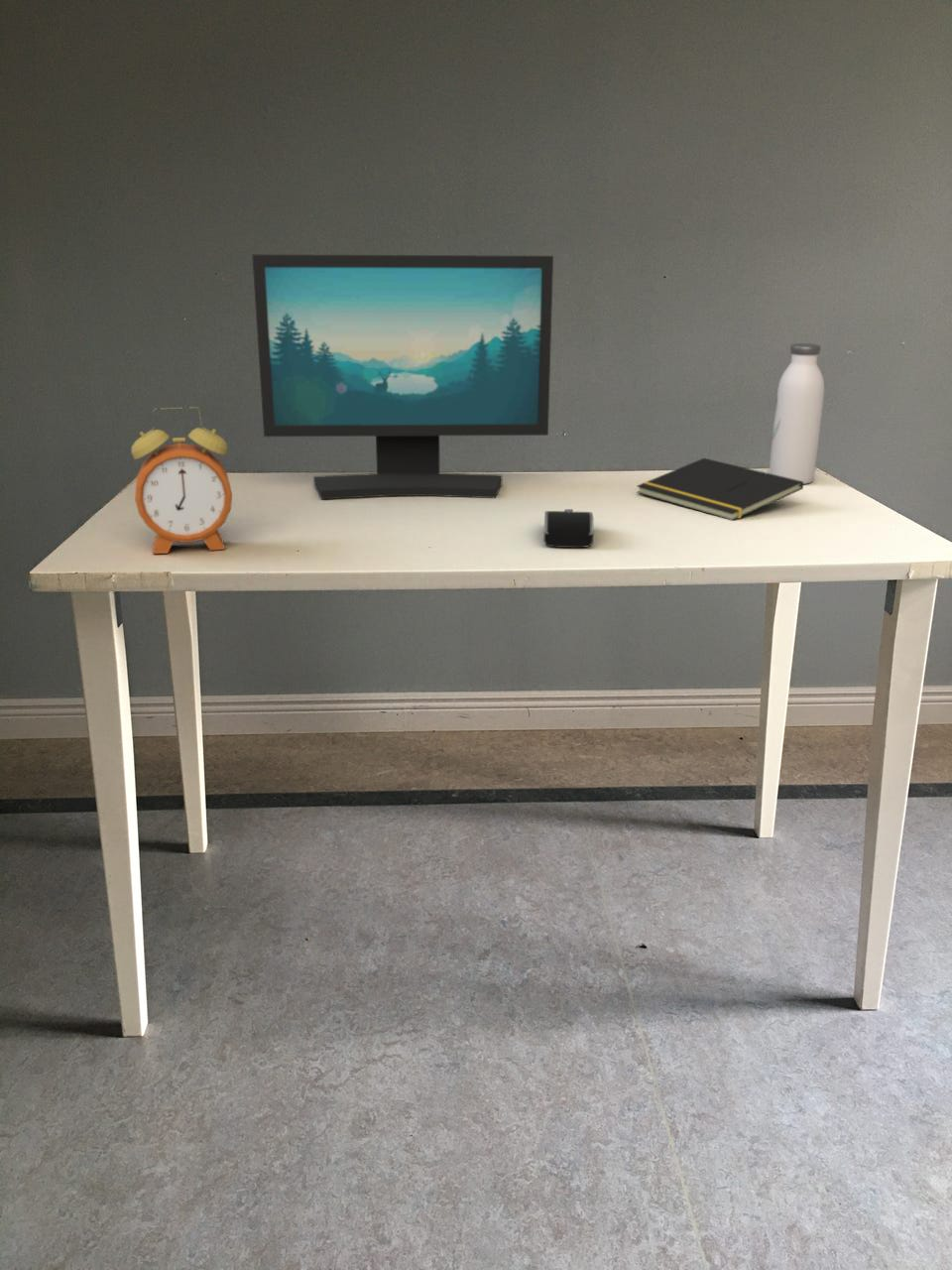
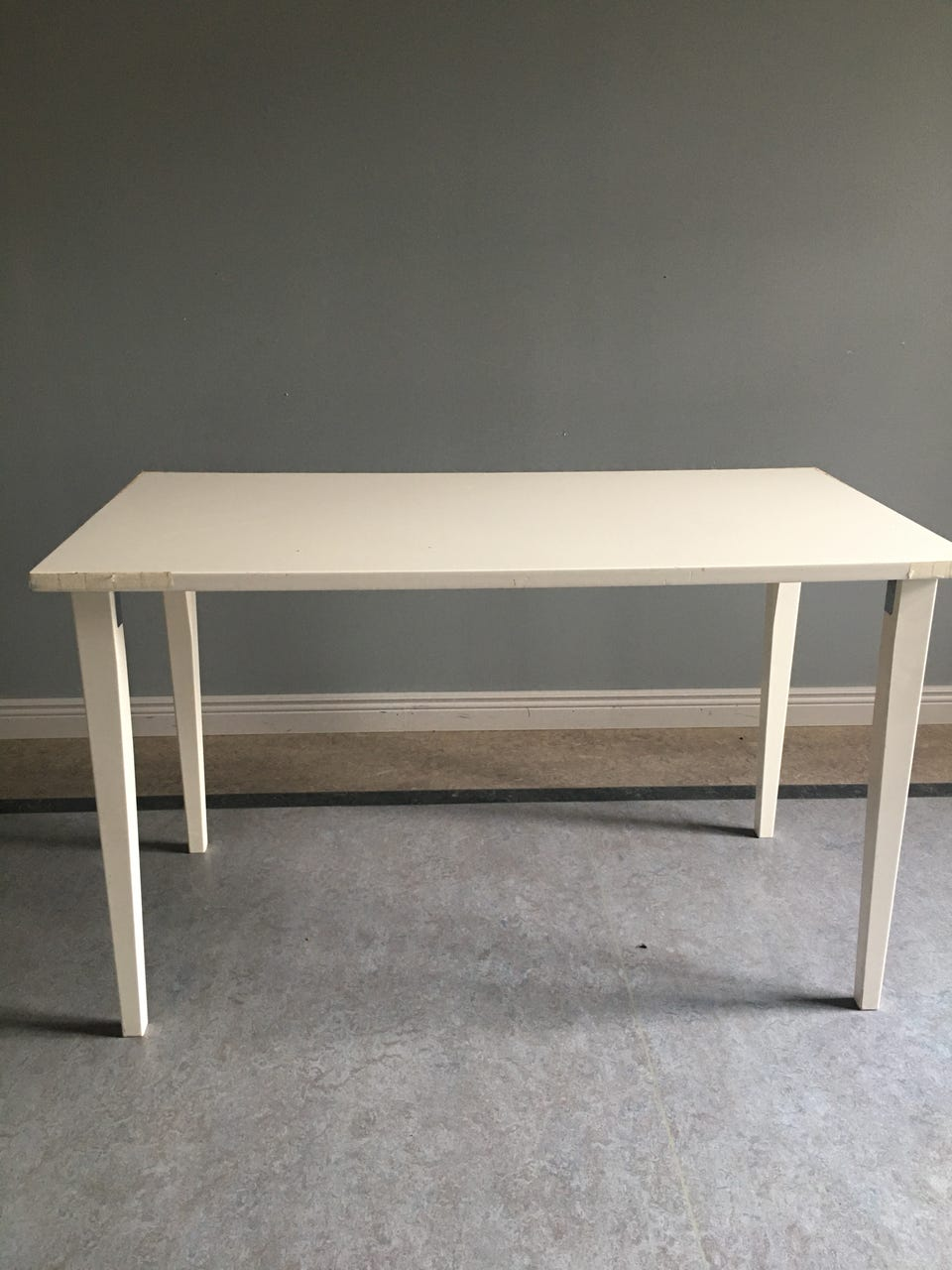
- computer monitor [251,254,554,500]
- water bottle [768,342,825,485]
- computer mouse [542,508,594,549]
- alarm clock [130,406,233,555]
- notepad [636,457,804,522]
